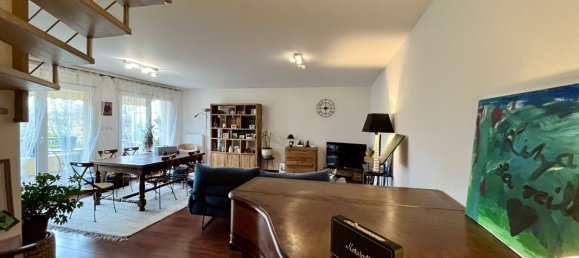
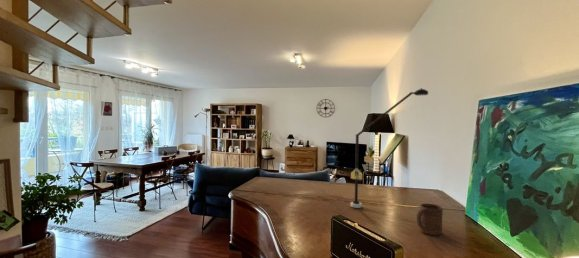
+ cup [416,203,444,236]
+ desk lamp [350,87,429,209]
